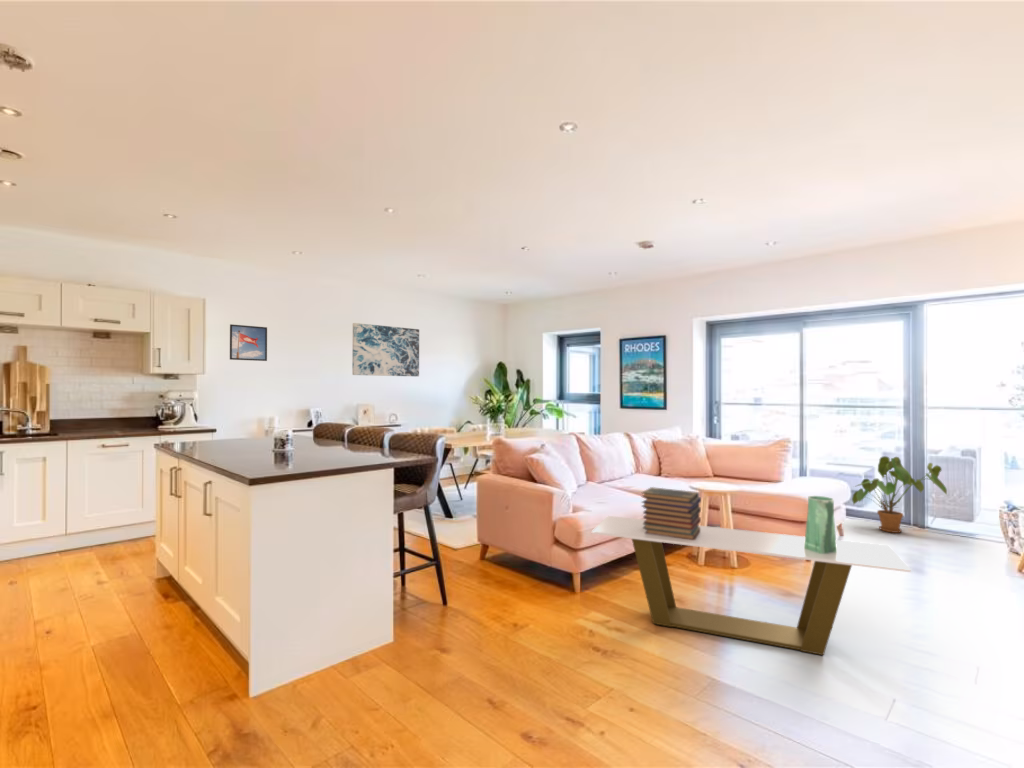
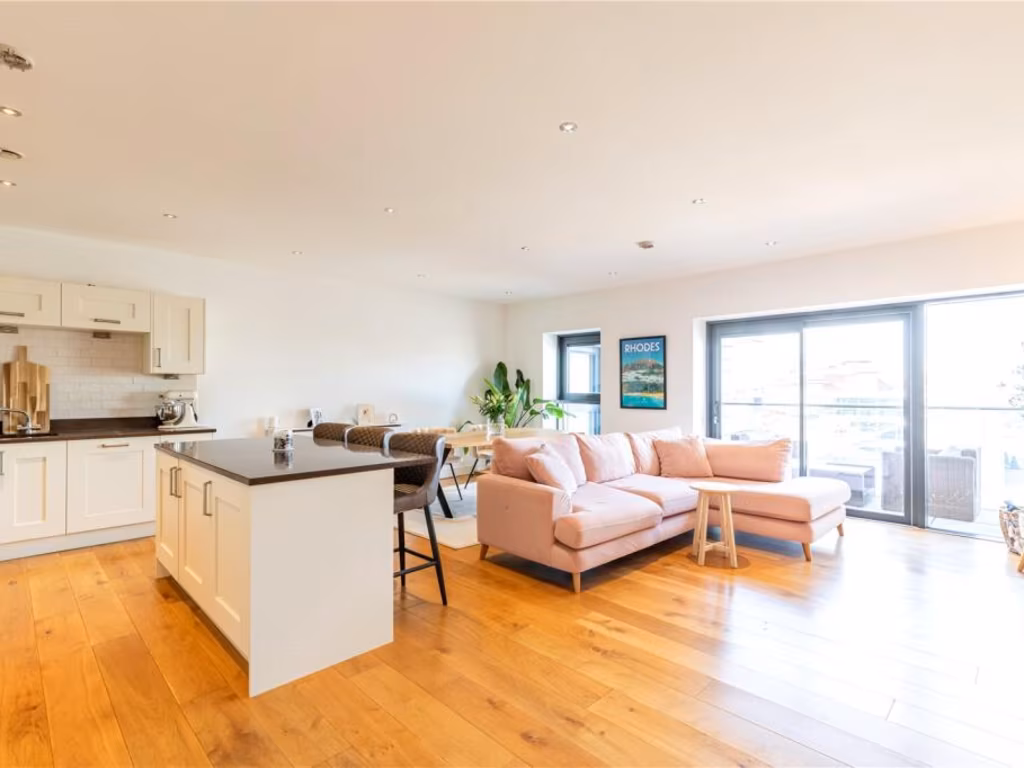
- wall art [351,322,420,377]
- coffee table [591,515,912,656]
- book stack [640,486,702,540]
- house plant [851,455,949,534]
- vase [804,495,837,554]
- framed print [229,323,268,362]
